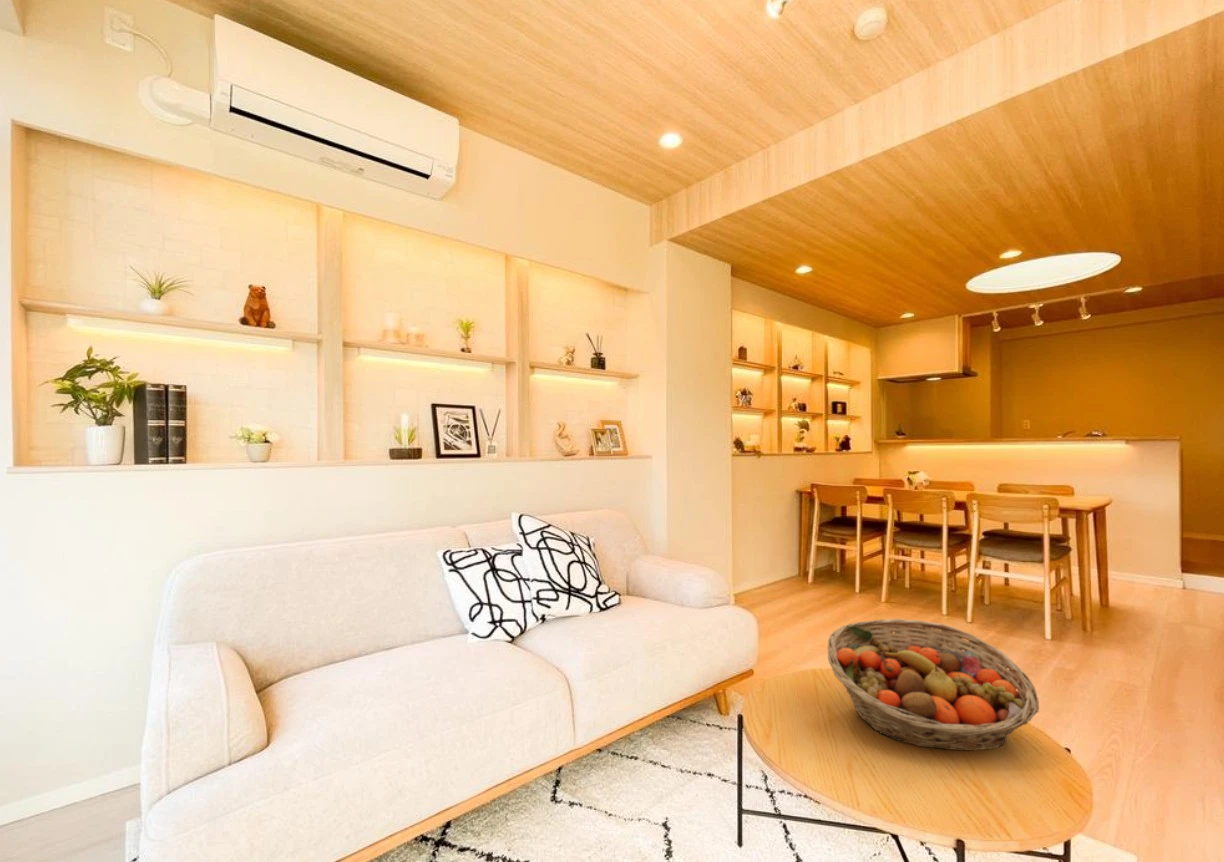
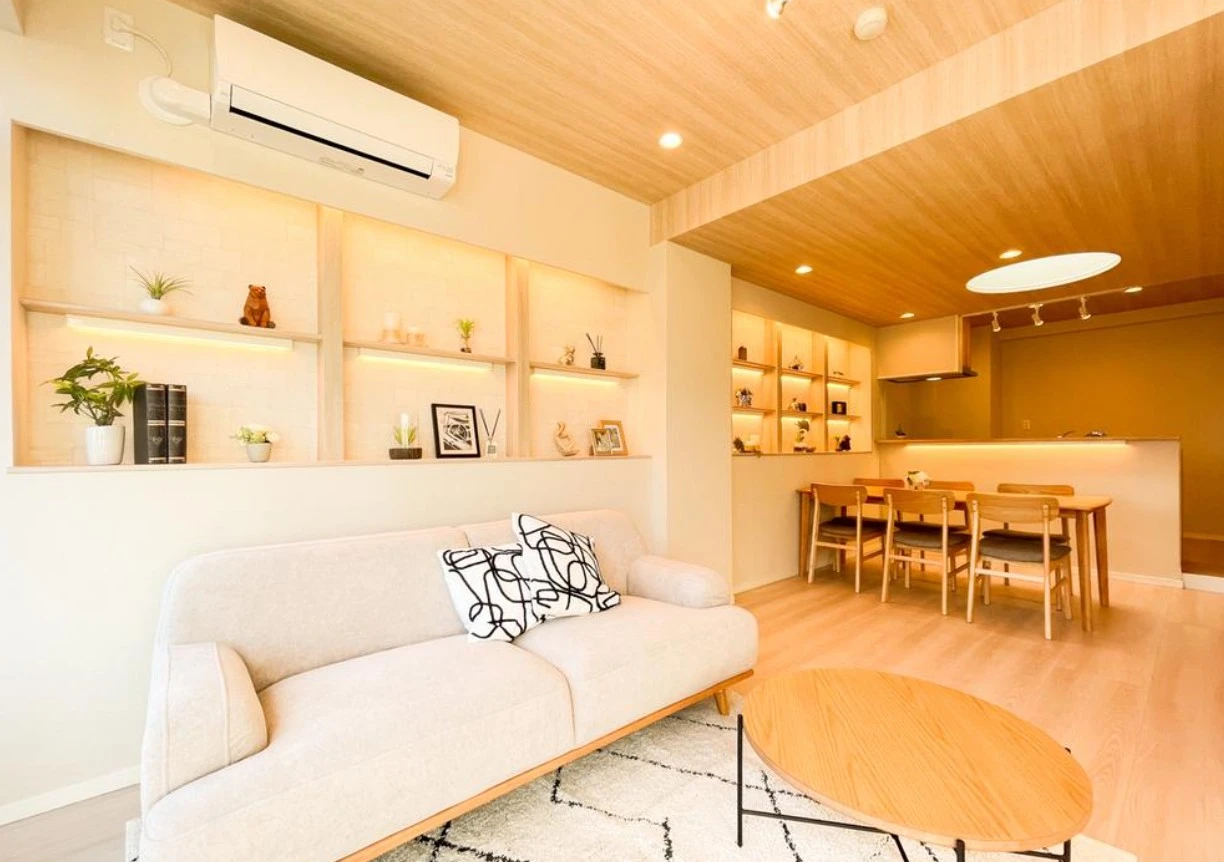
- fruit basket [827,618,1040,752]
